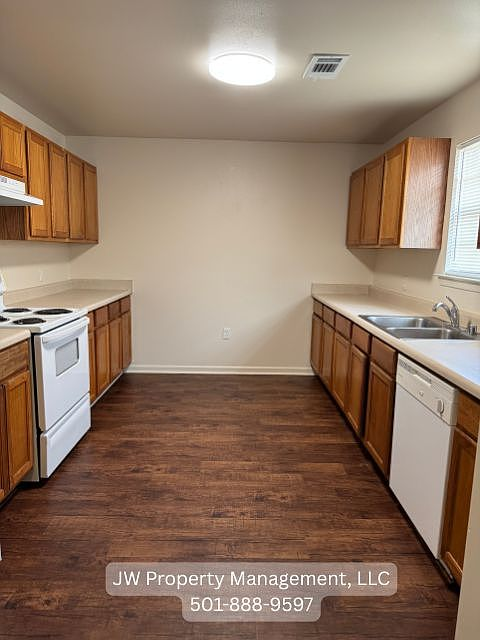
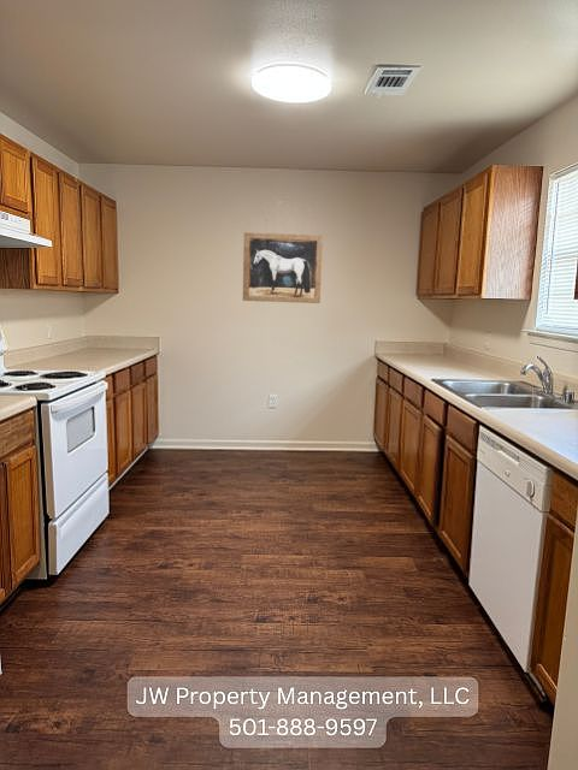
+ wall art [242,231,324,304]
